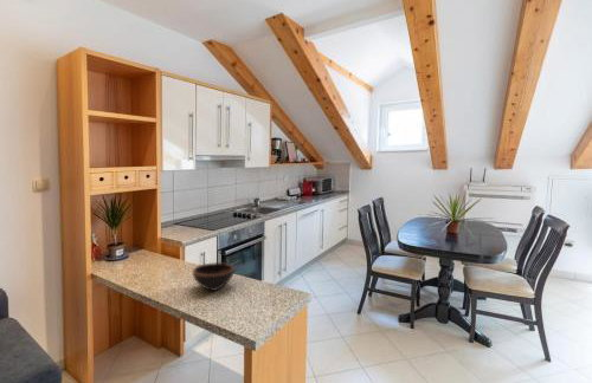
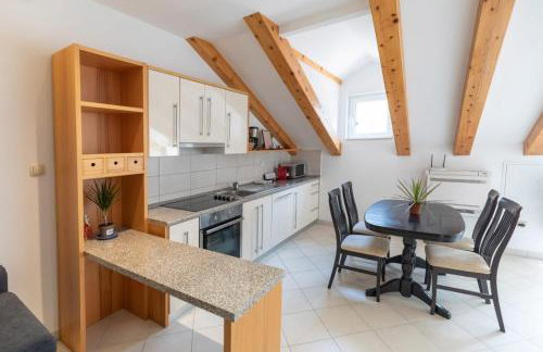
- bowl [192,261,236,292]
